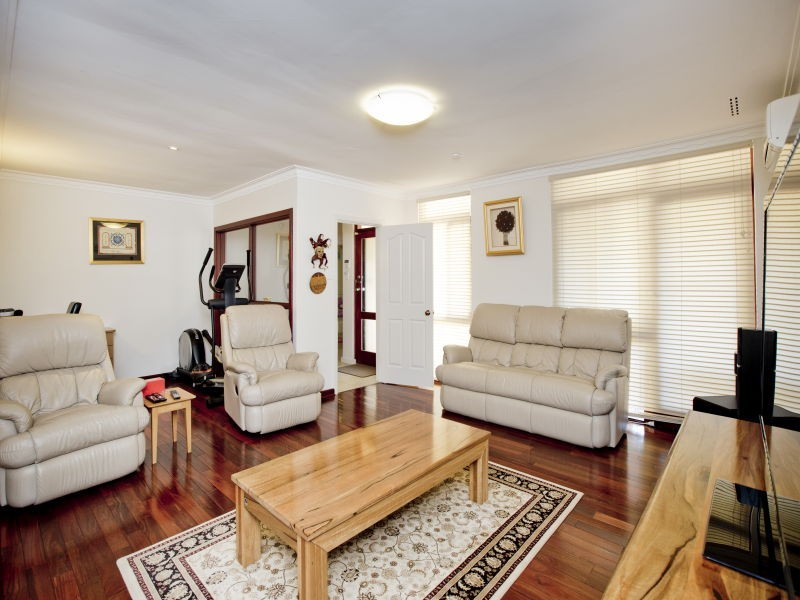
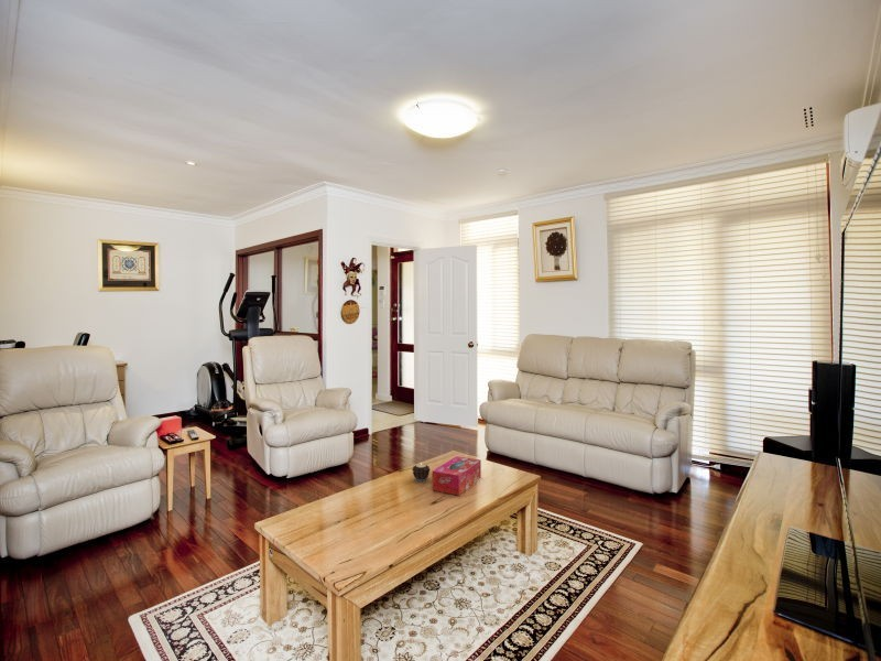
+ tissue box [432,455,482,496]
+ candle [411,462,431,483]
